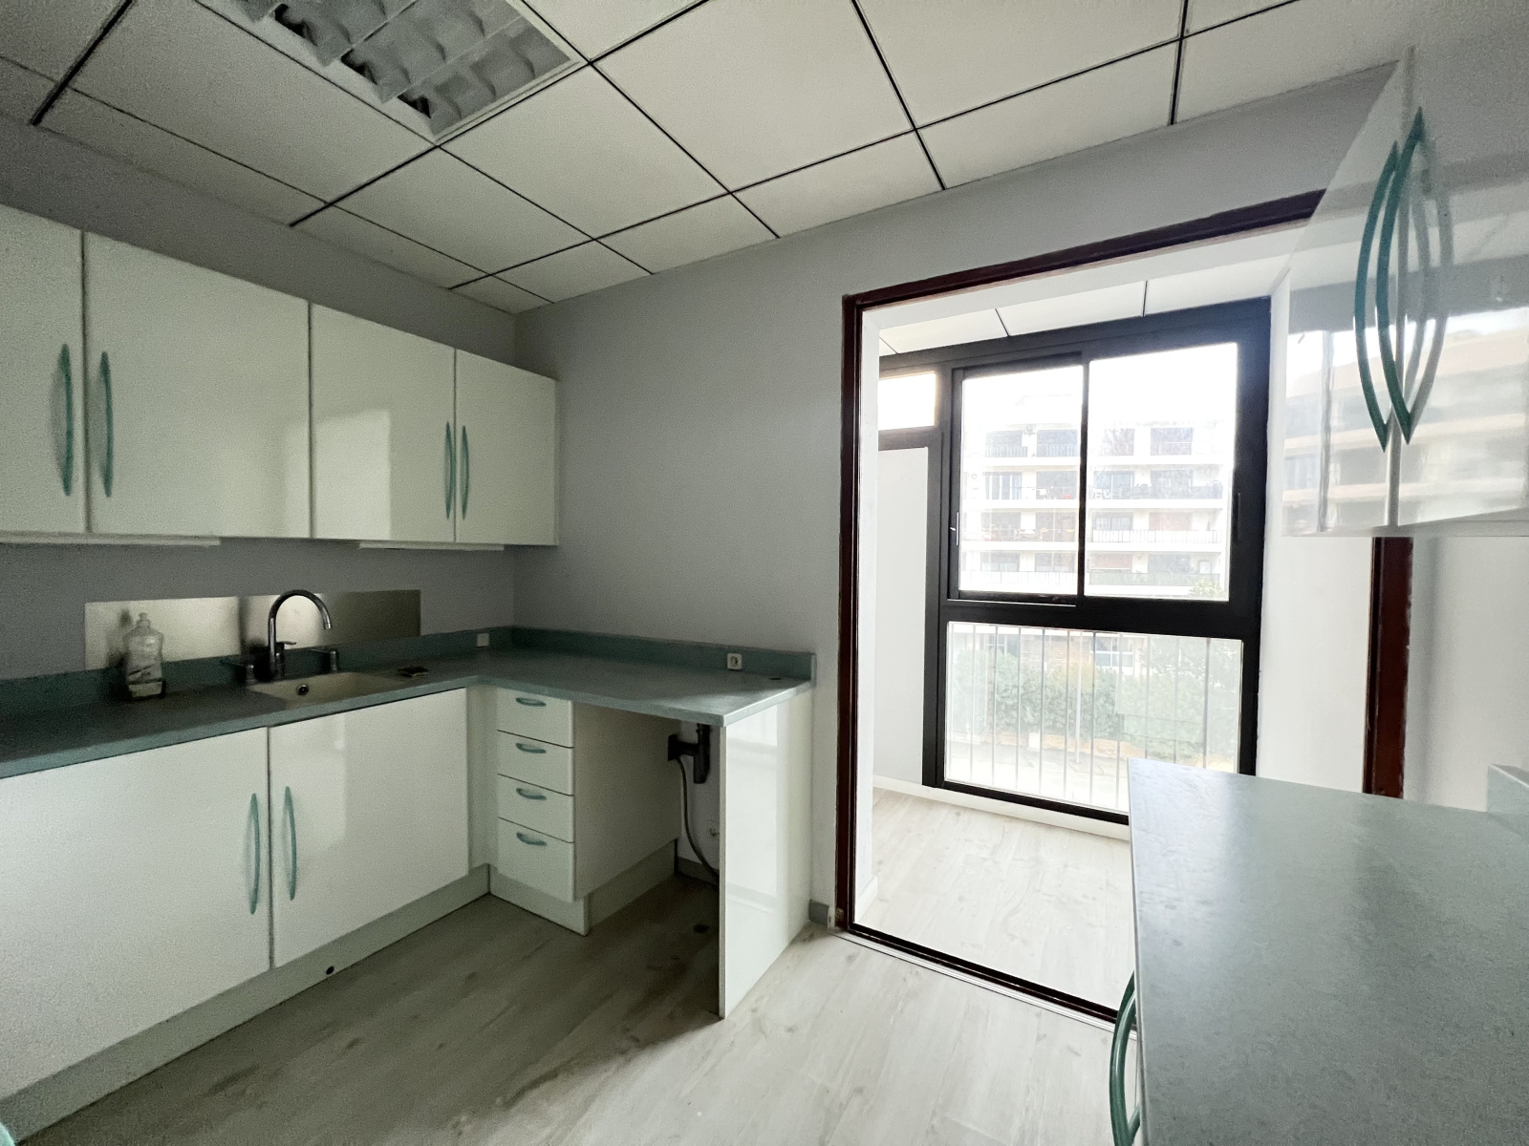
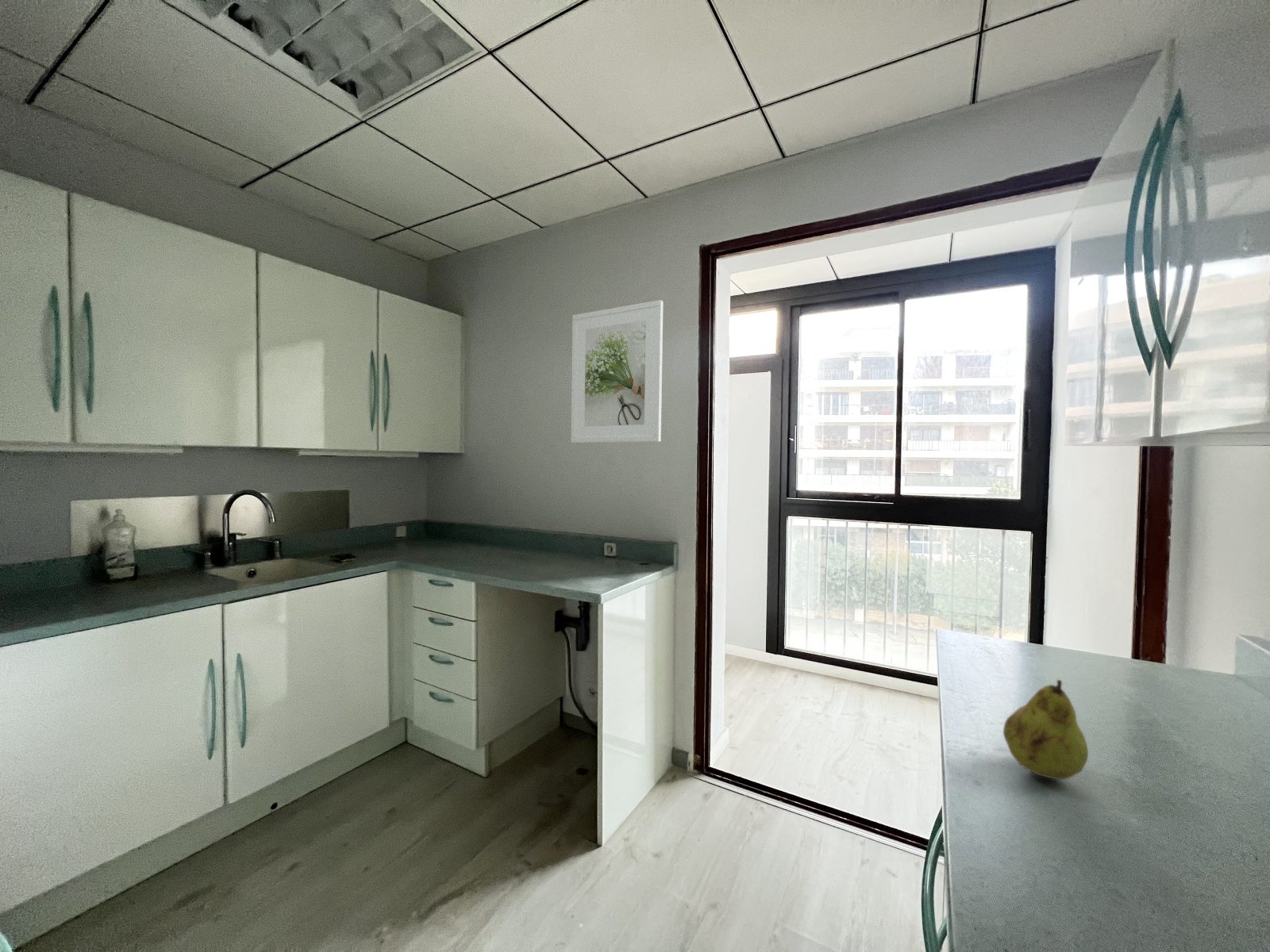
+ fruit [1003,679,1089,780]
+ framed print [570,299,664,443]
